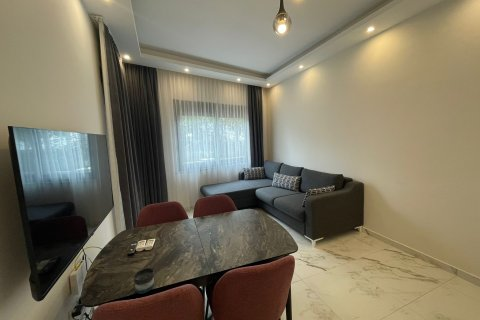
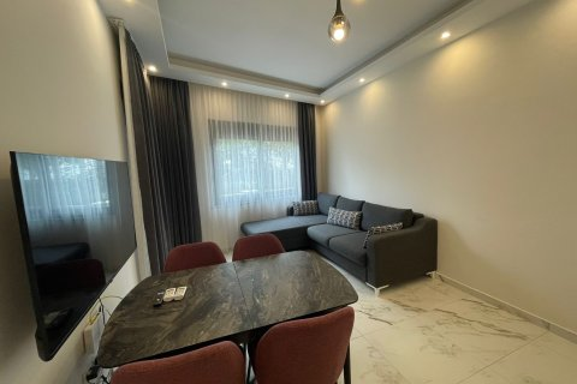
- mug [133,265,156,295]
